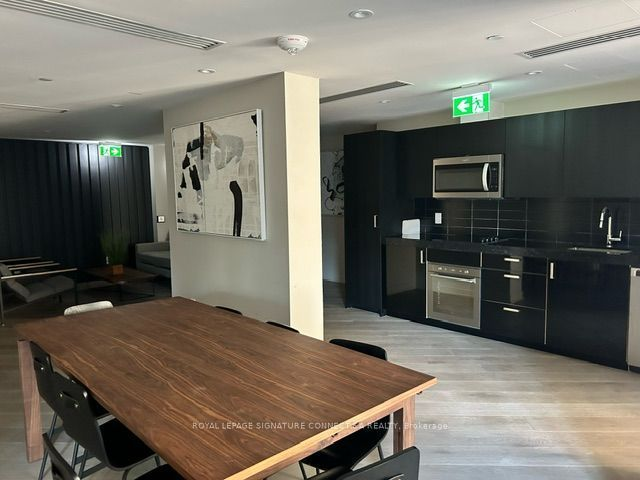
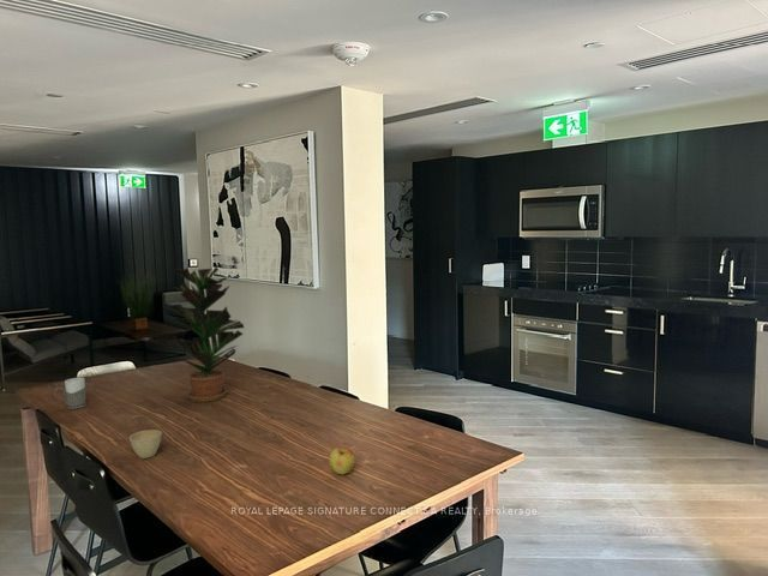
+ apple [328,446,355,475]
+ mug [53,377,88,410]
+ potted plant [160,266,245,403]
+ flower pot [128,428,163,460]
